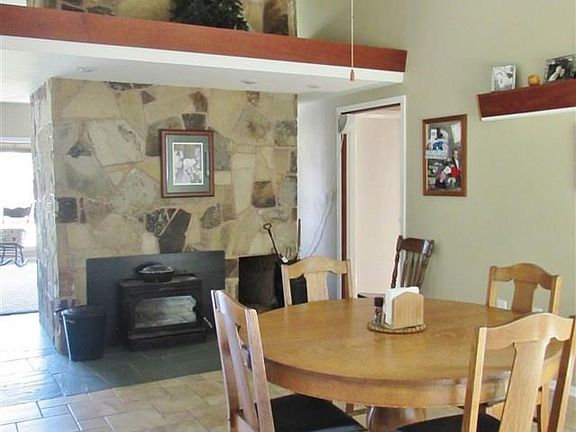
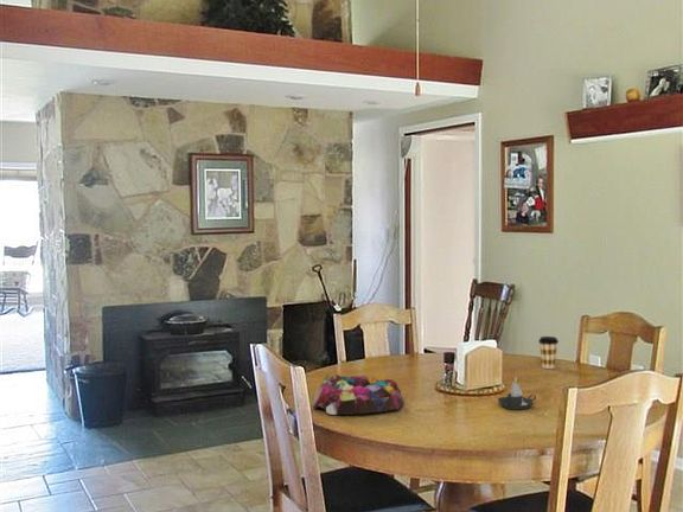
+ candle [497,376,537,410]
+ coffee cup [537,335,560,370]
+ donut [312,373,404,416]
